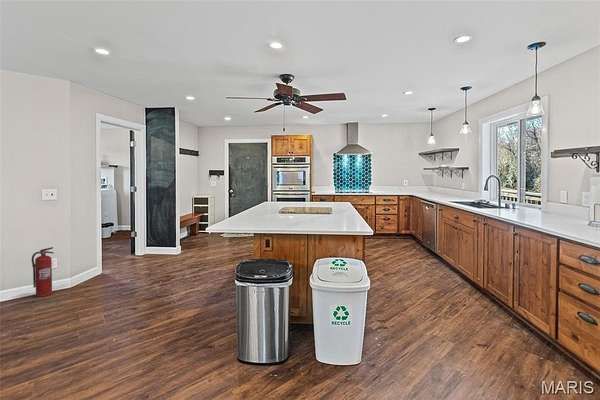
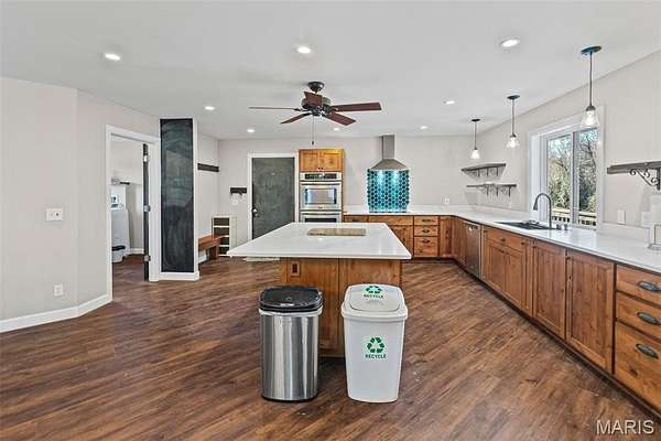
- fire extinguisher [31,246,55,298]
